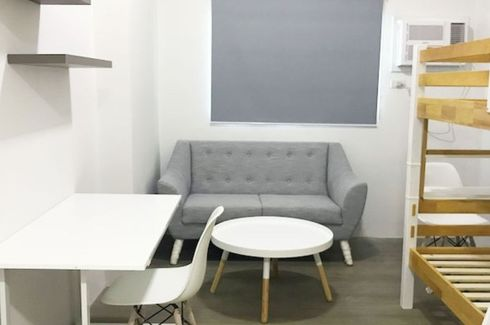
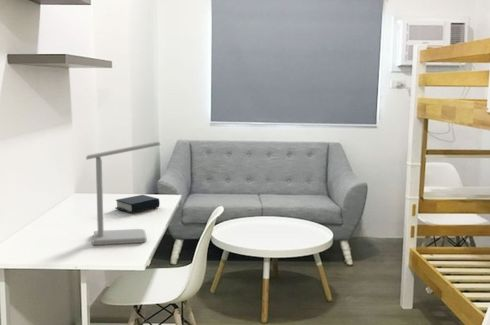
+ desk lamp [85,141,161,246]
+ book [114,194,161,214]
